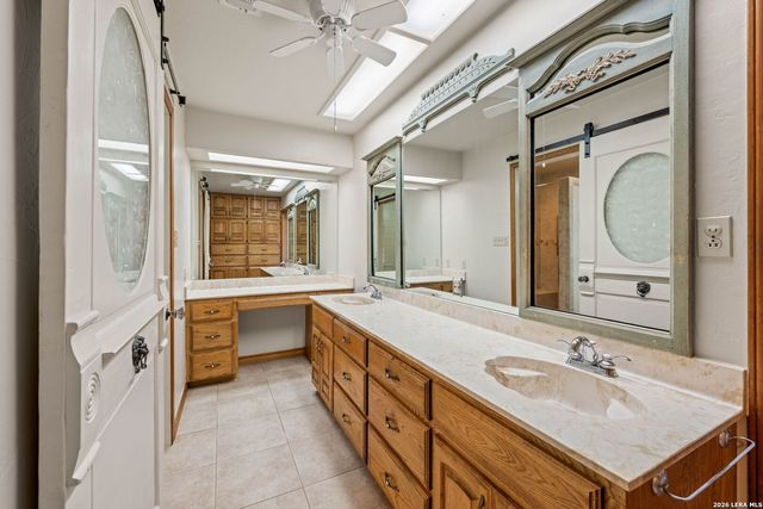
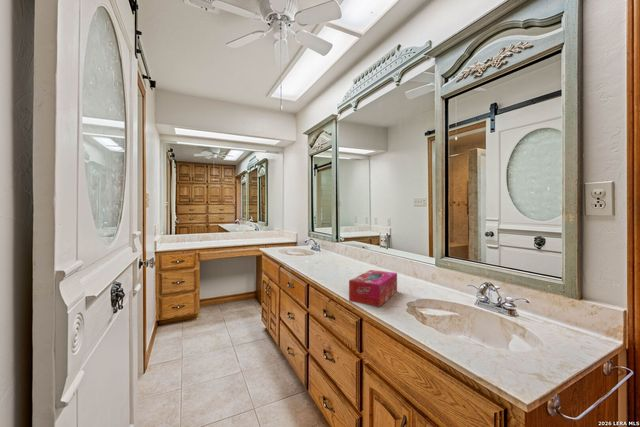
+ tissue box [348,269,398,308]
